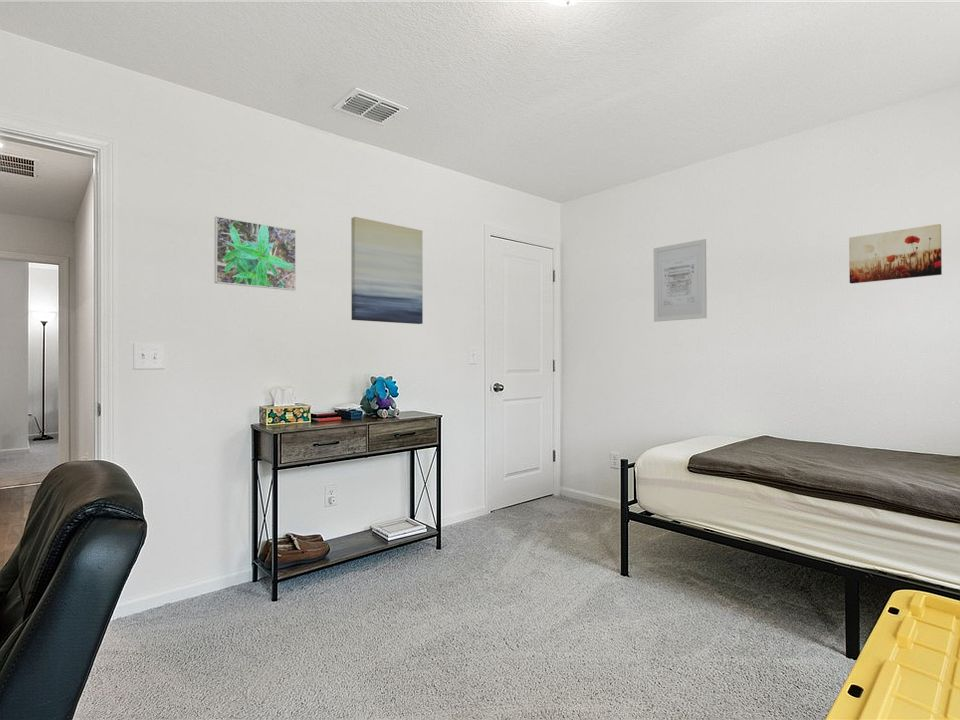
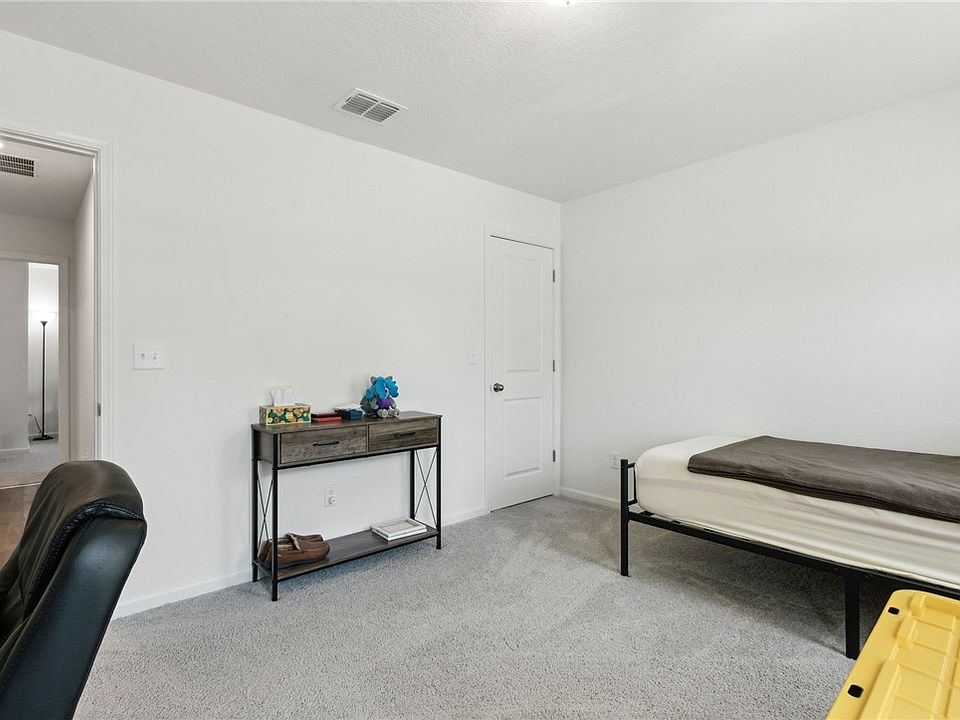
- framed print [214,215,297,292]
- wall art [653,238,708,323]
- wall art [848,223,943,284]
- wall art [350,216,424,325]
